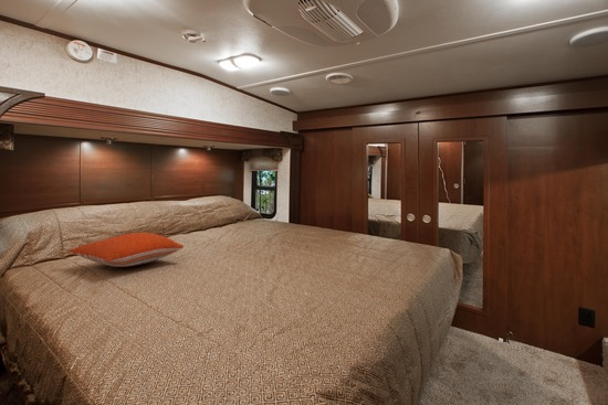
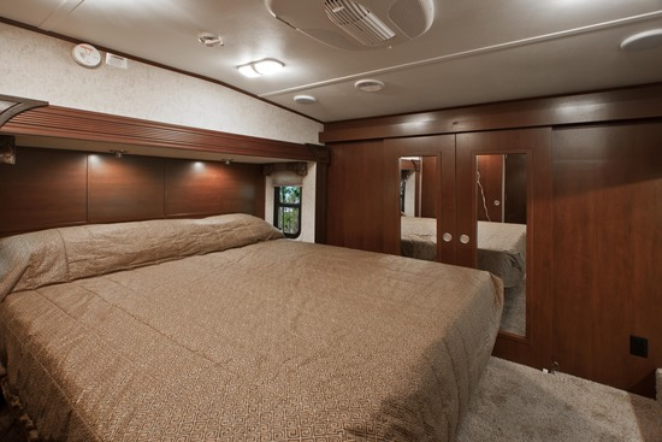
- pillow [66,232,185,268]
